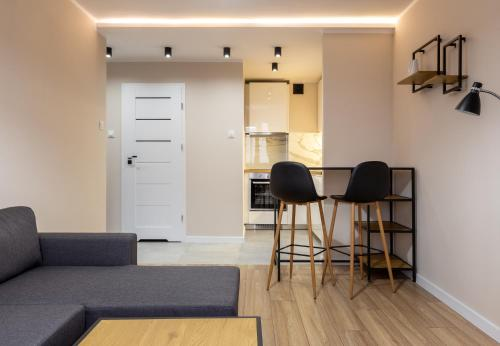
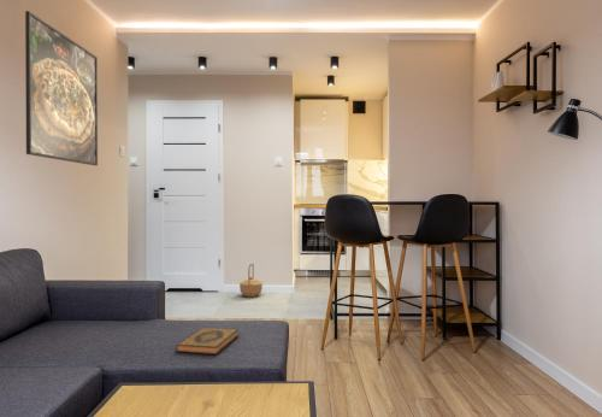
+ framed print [24,10,99,166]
+ hardback book [175,327,240,356]
+ basket [238,262,264,299]
